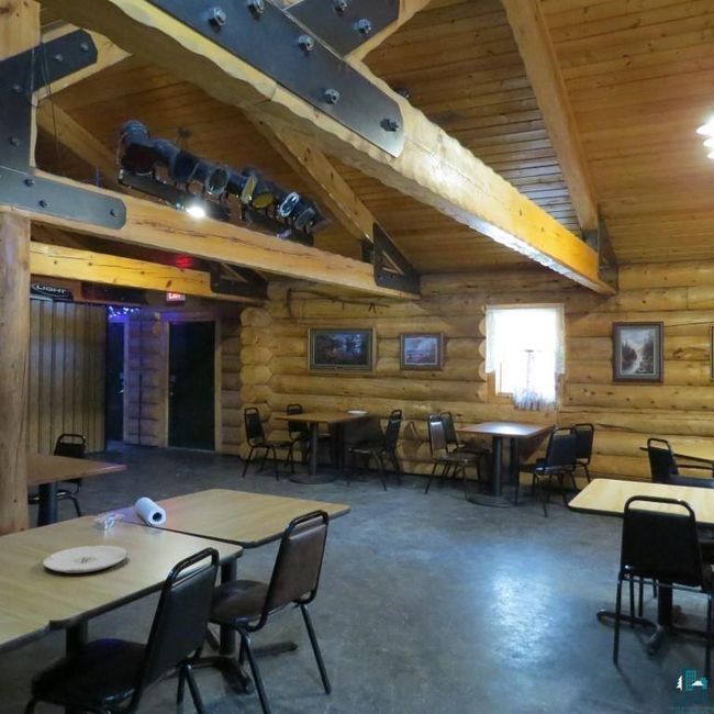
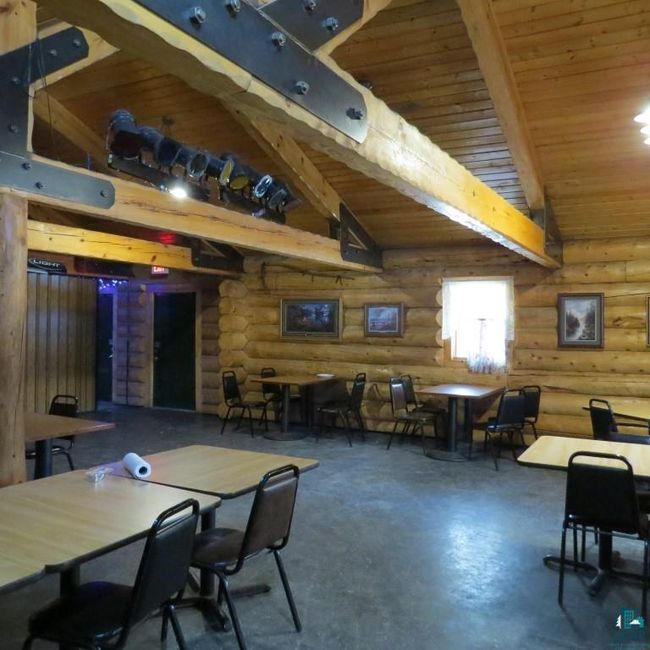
- plate [42,545,129,574]
